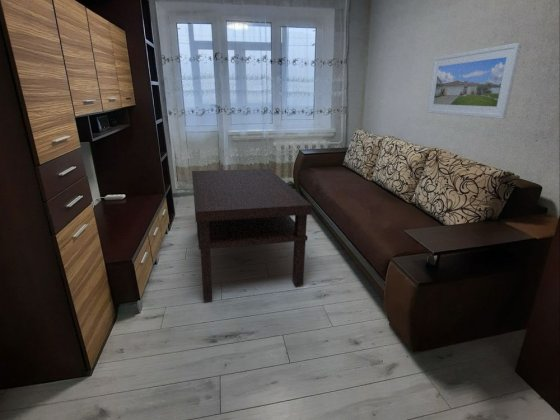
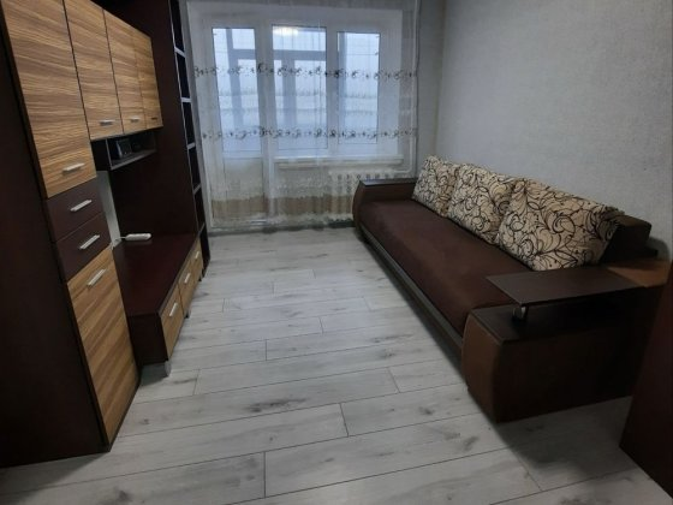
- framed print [426,42,522,120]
- coffee table [191,168,313,301]
